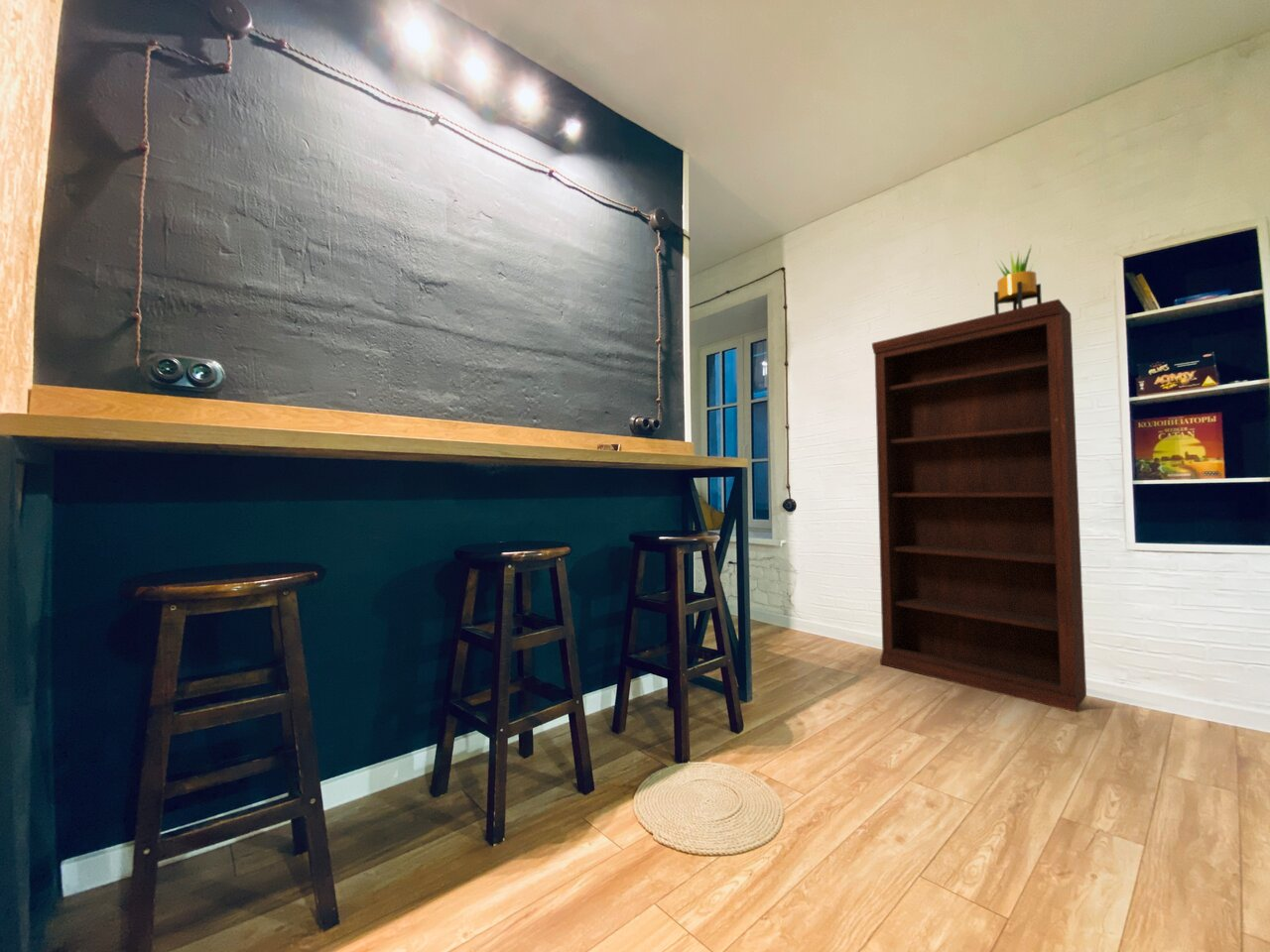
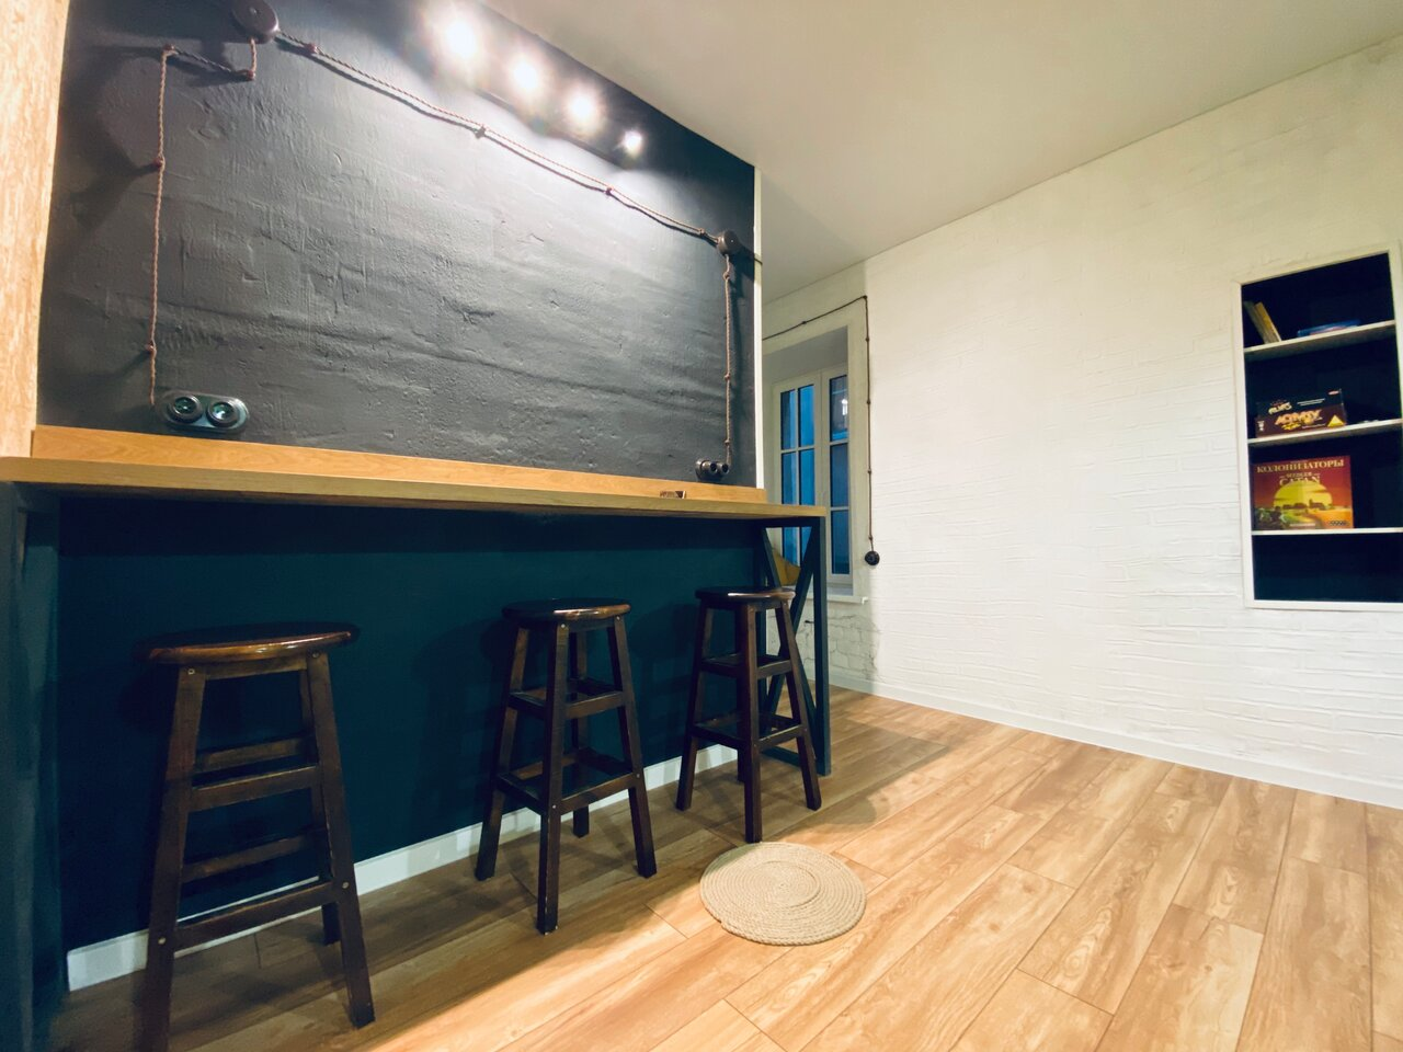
- potted plant [993,245,1043,314]
- bookshelf [871,298,1087,713]
